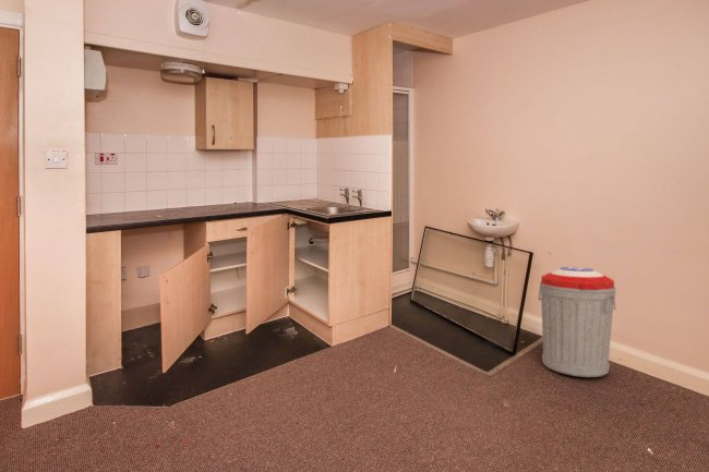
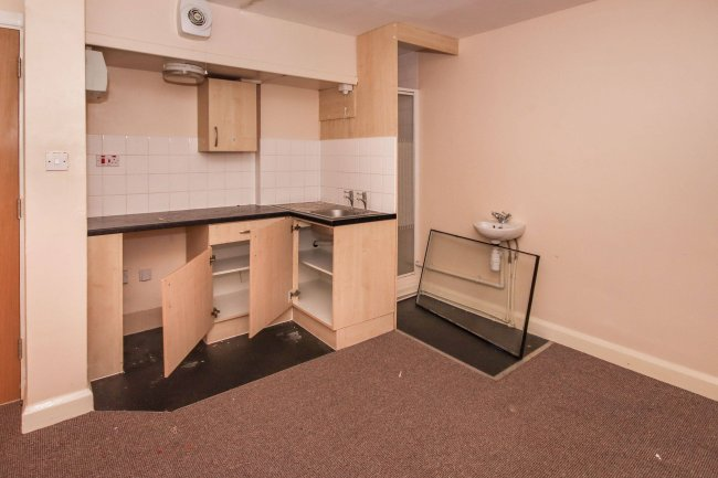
- trash can [538,266,617,378]
